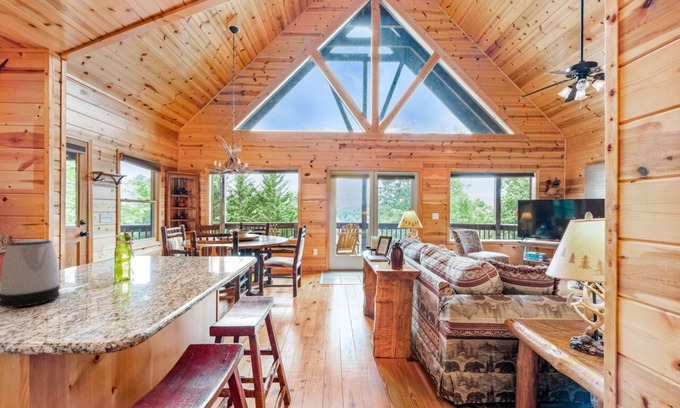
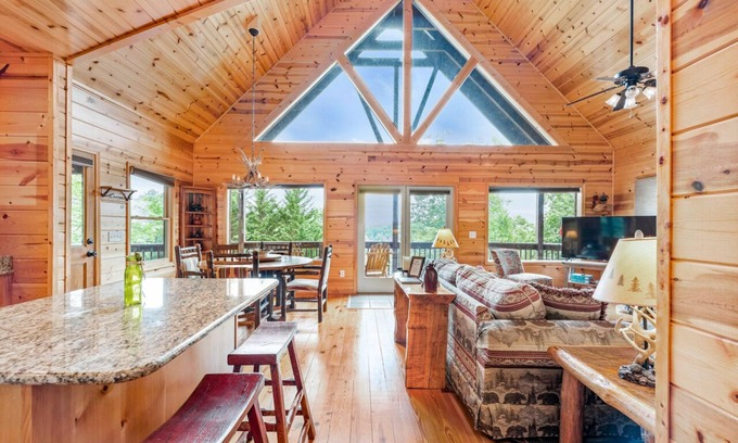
- kettle [0,238,61,309]
